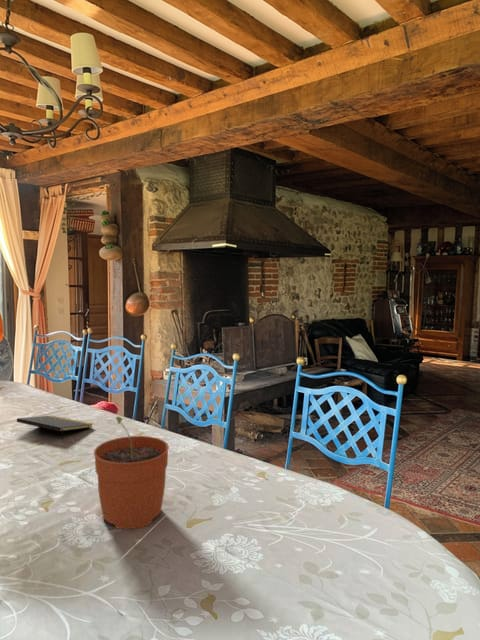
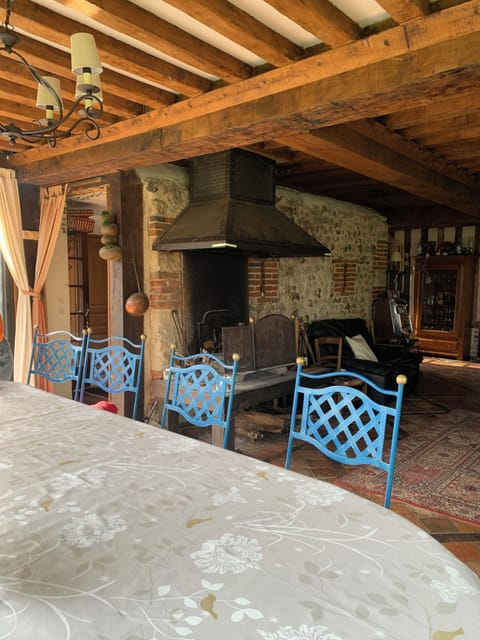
- plant pot [93,416,170,530]
- notepad [16,415,93,440]
